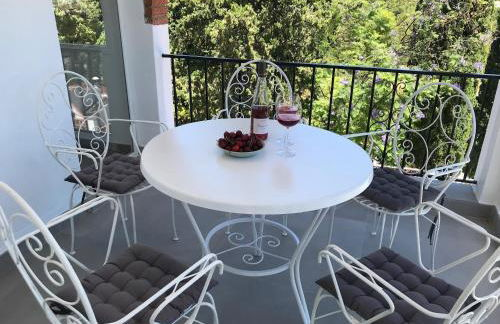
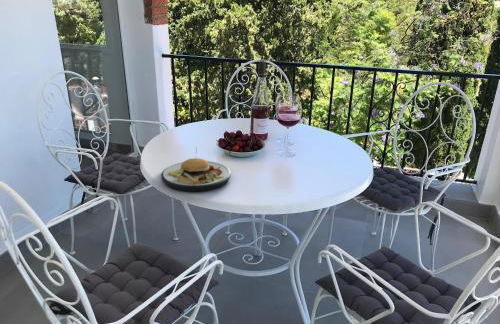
+ plate [160,146,232,192]
